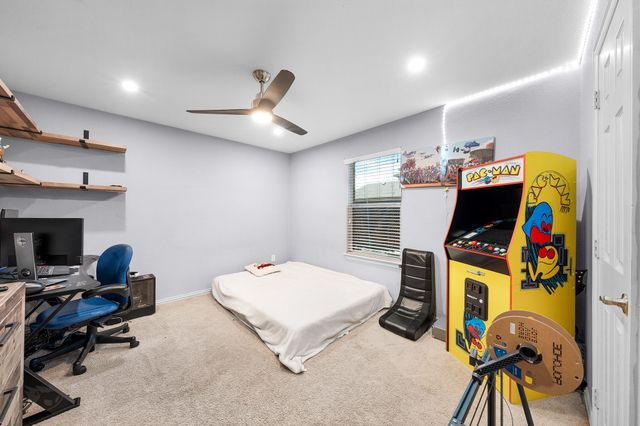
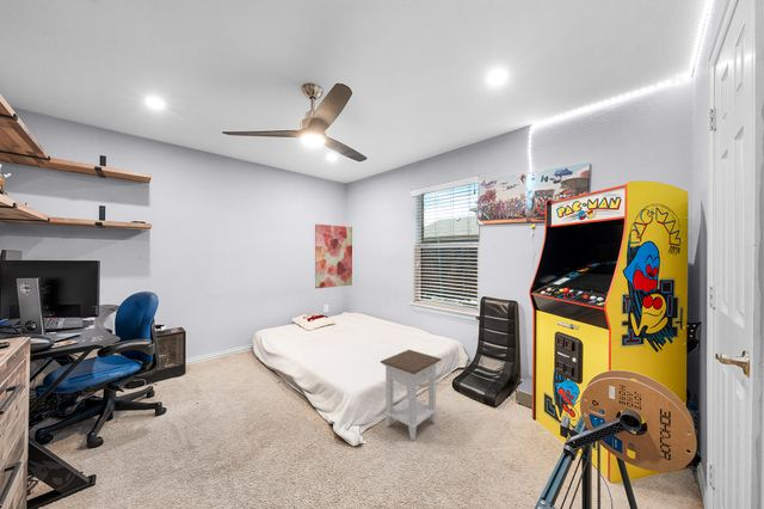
+ wall art [314,223,353,289]
+ nightstand [380,349,443,441]
